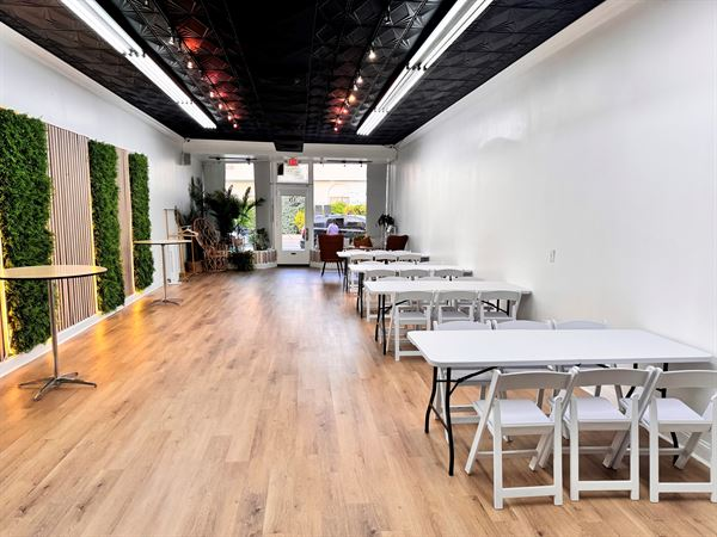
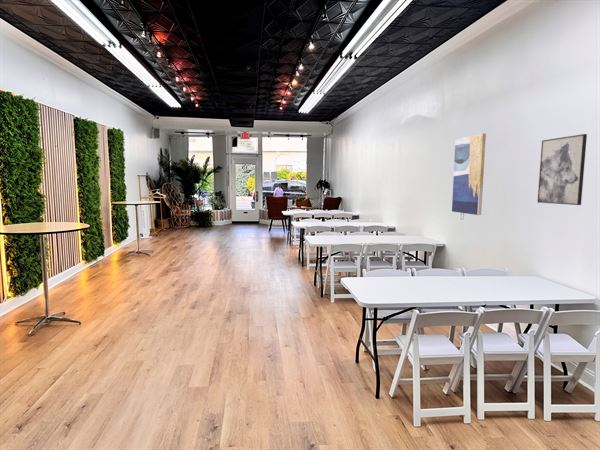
+ wall art [537,133,588,206]
+ wall art [451,132,487,216]
